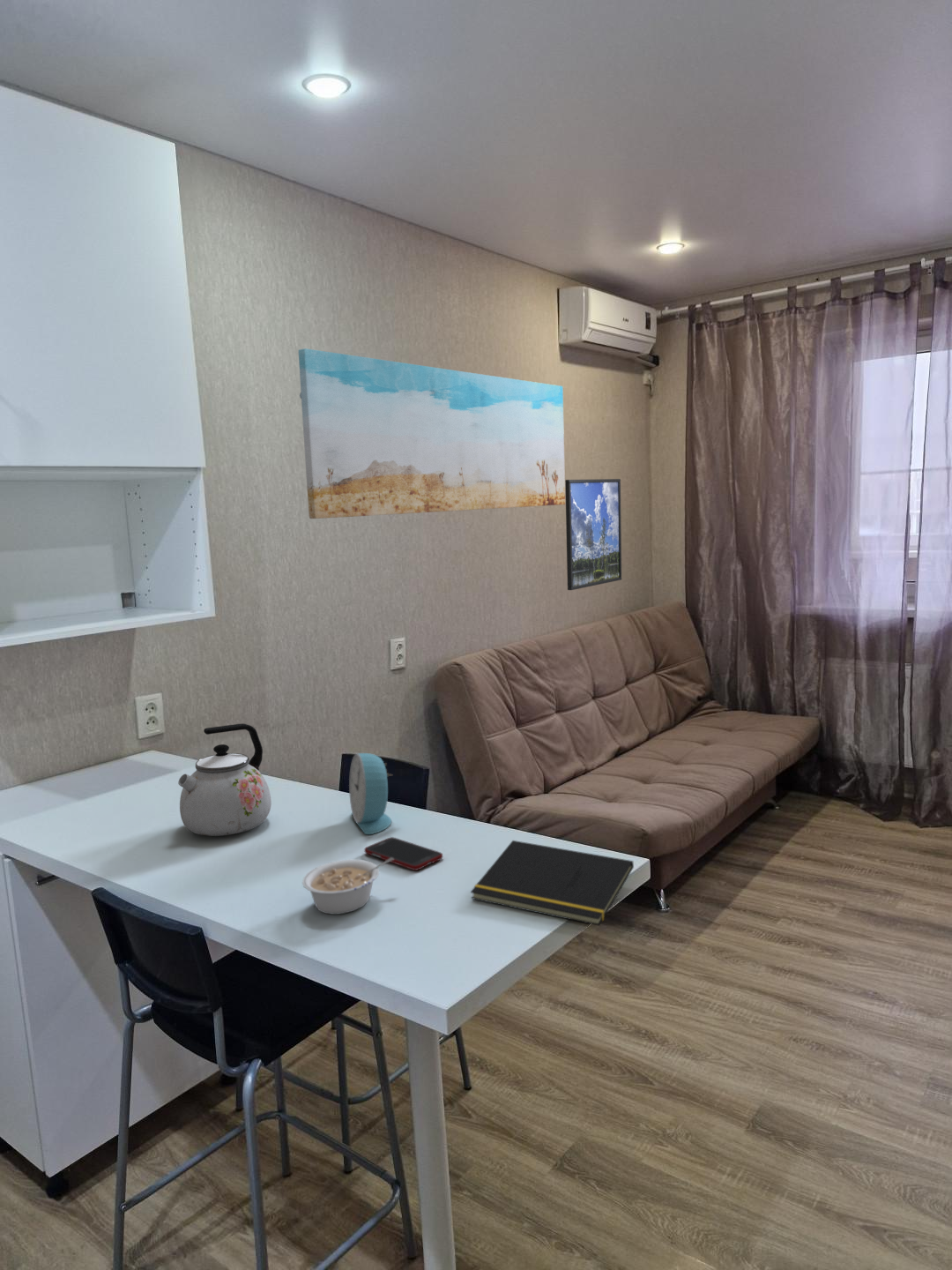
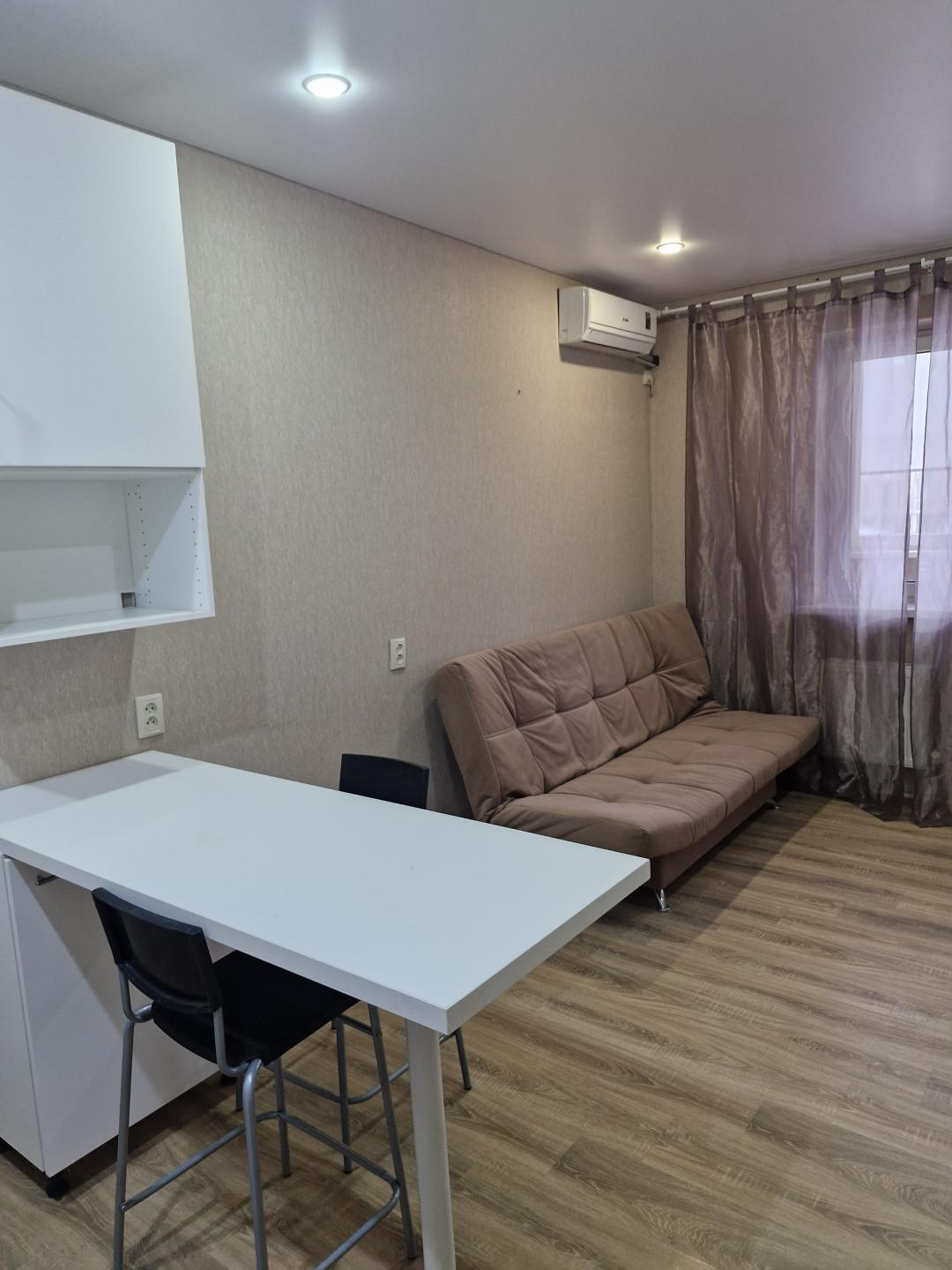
- kettle [177,722,272,837]
- cell phone [363,836,443,871]
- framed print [565,478,622,591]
- wall art [298,347,566,519]
- legume [301,857,393,915]
- notepad [470,840,635,927]
- alarm clock [348,752,393,835]
